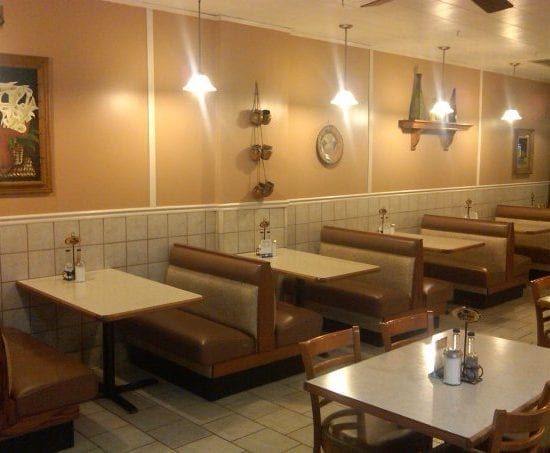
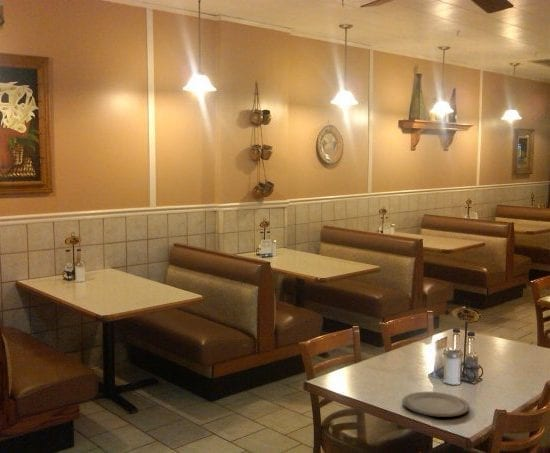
+ plate [402,391,470,418]
